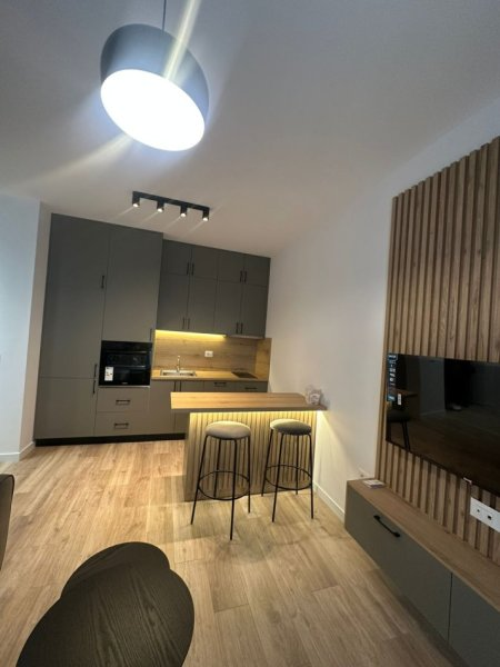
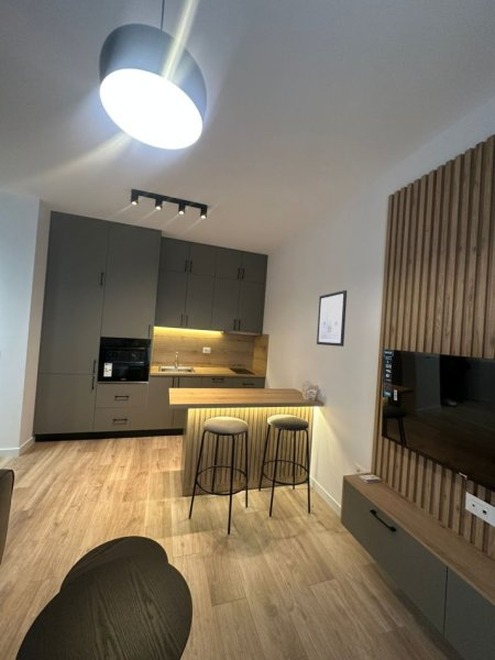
+ wall art [316,289,348,348]
